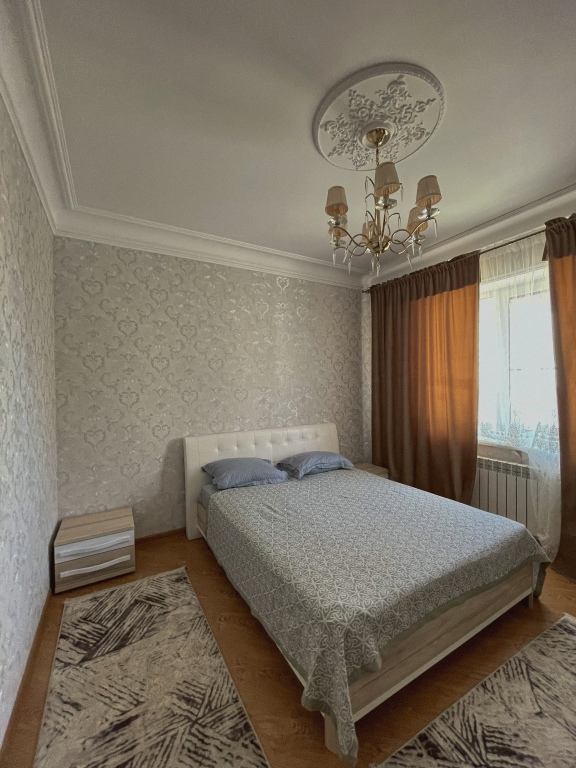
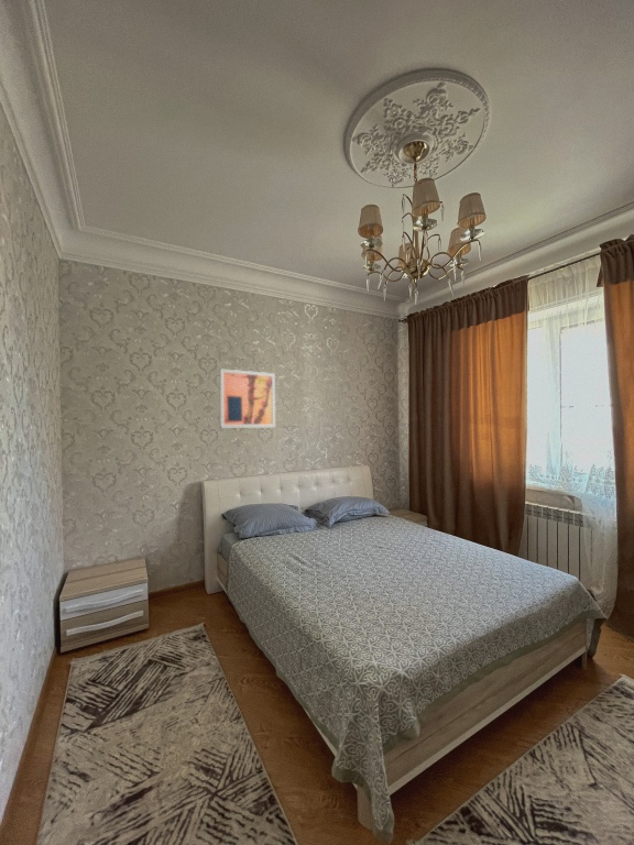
+ wall art [219,369,276,428]
